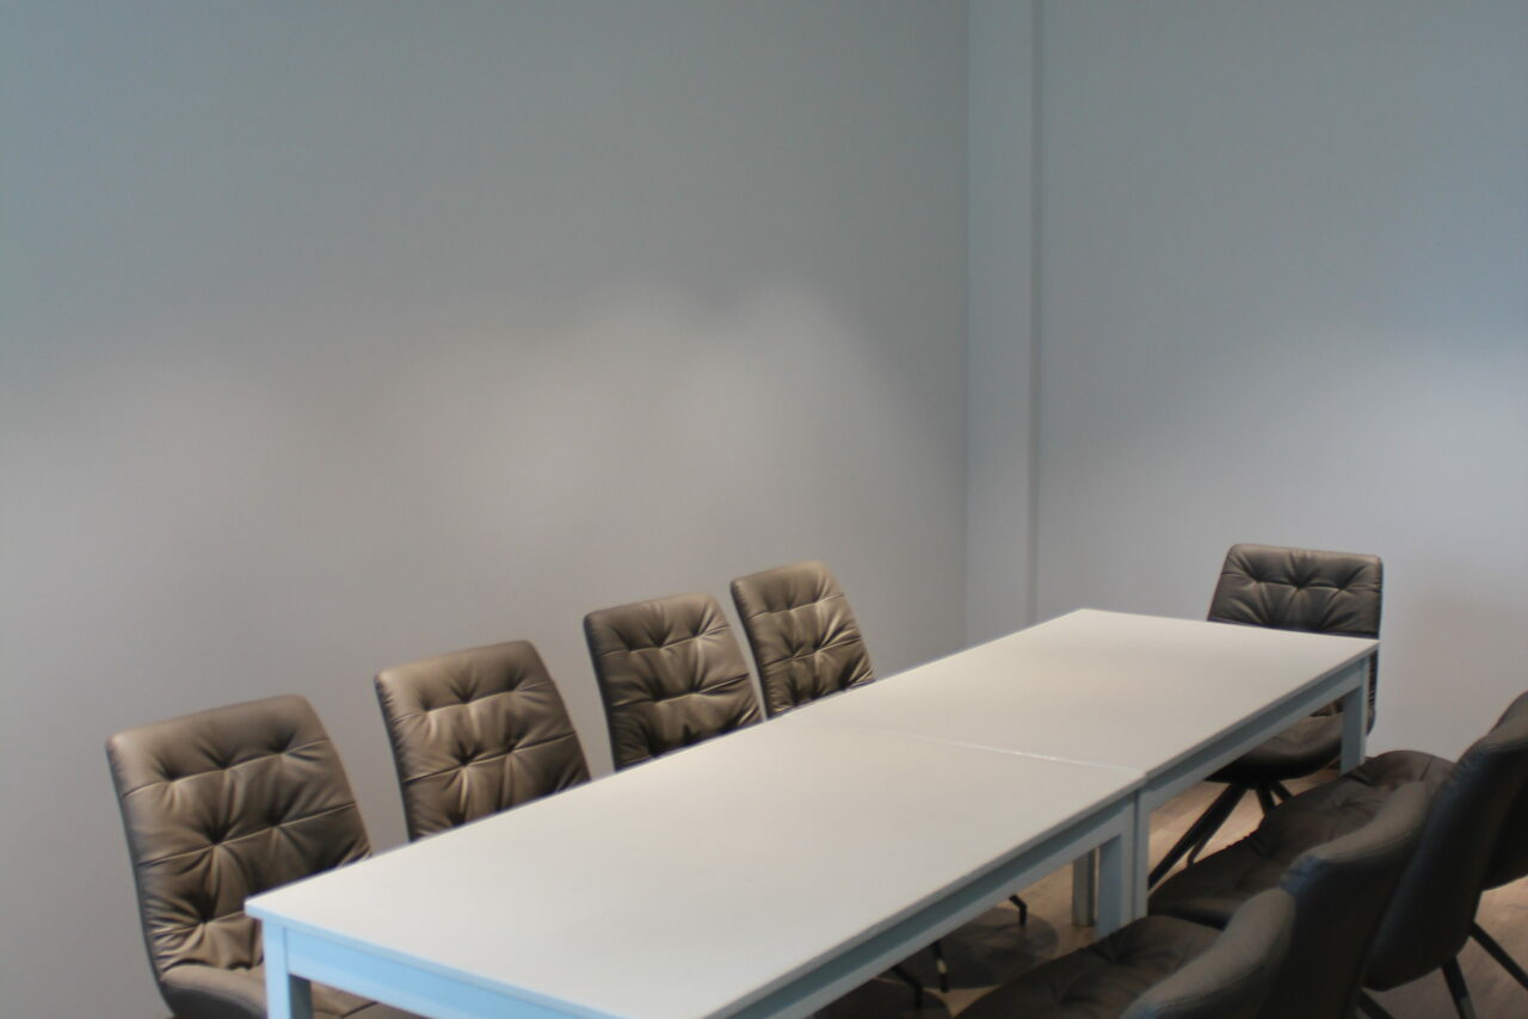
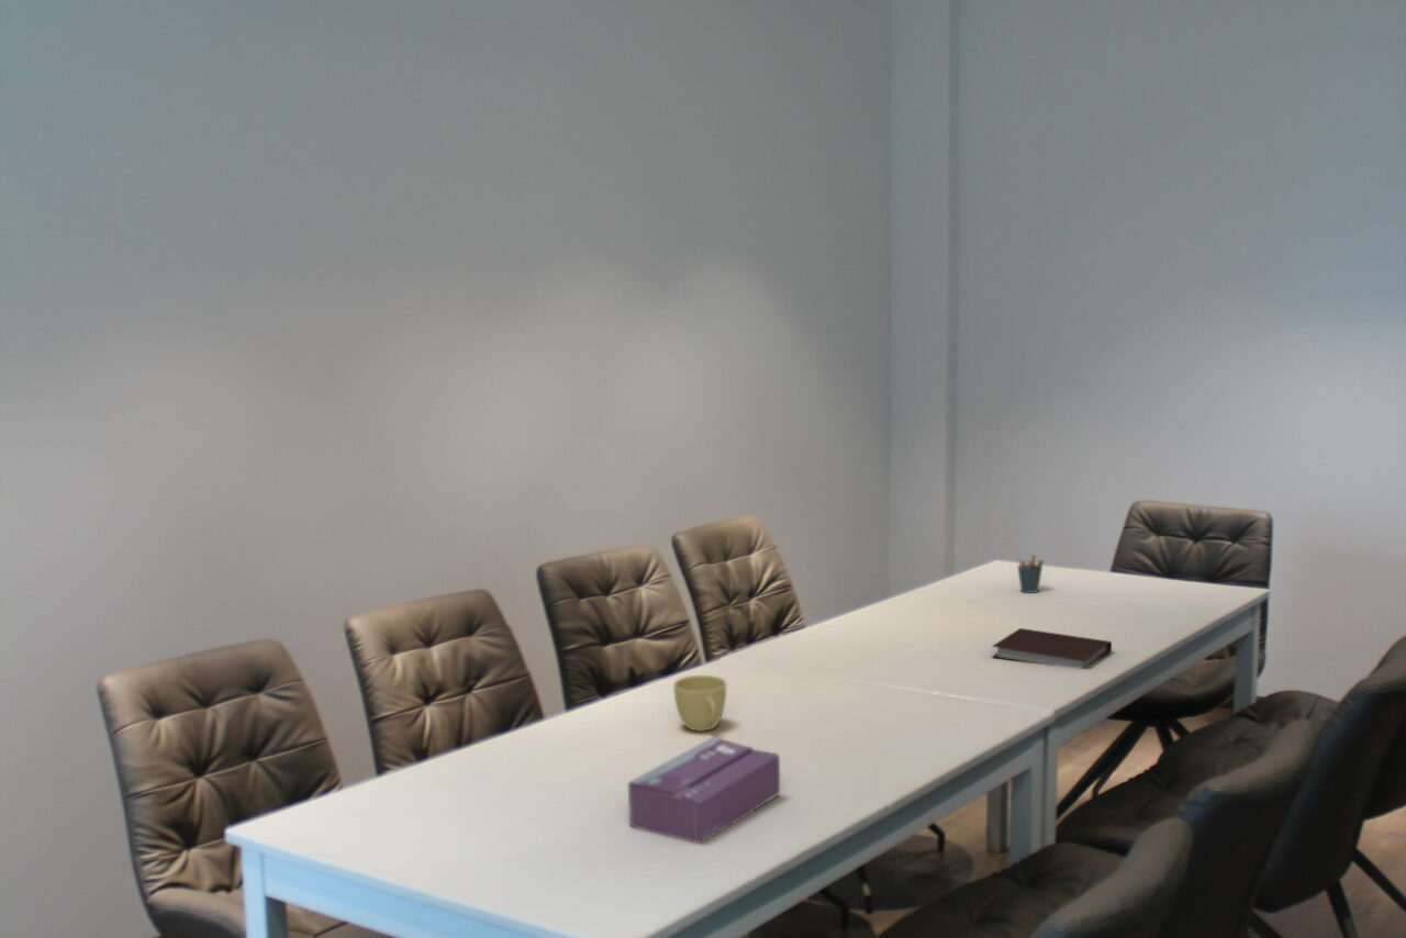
+ cup [672,674,727,733]
+ tissue box [627,736,781,845]
+ pen holder [1016,551,1045,594]
+ notebook [991,627,1113,670]
